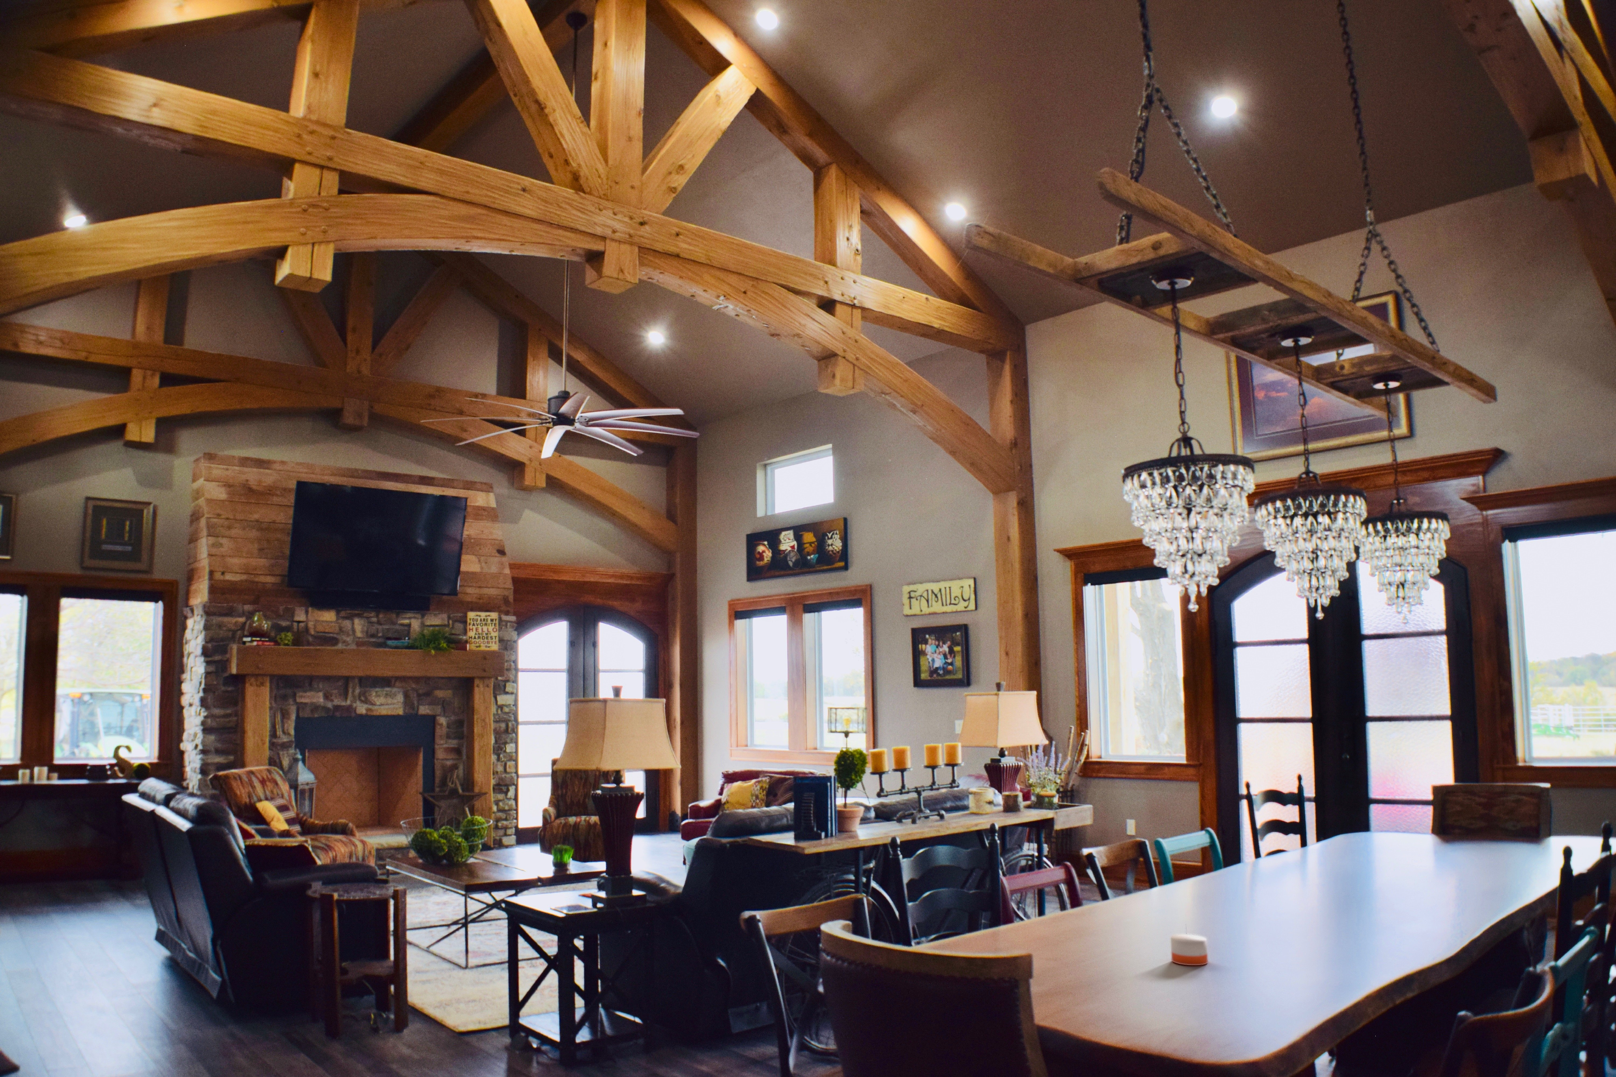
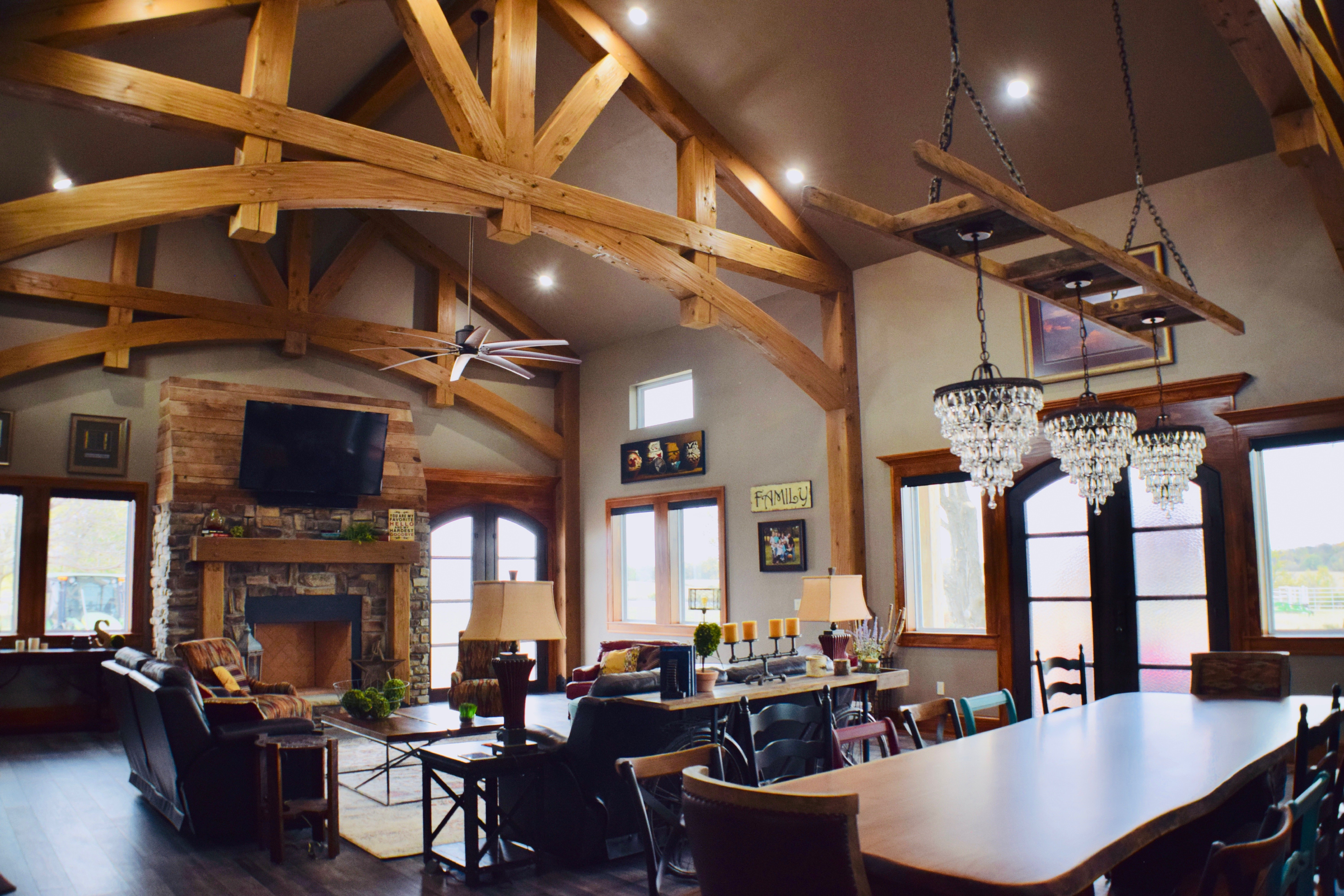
- candle [1170,915,1208,965]
